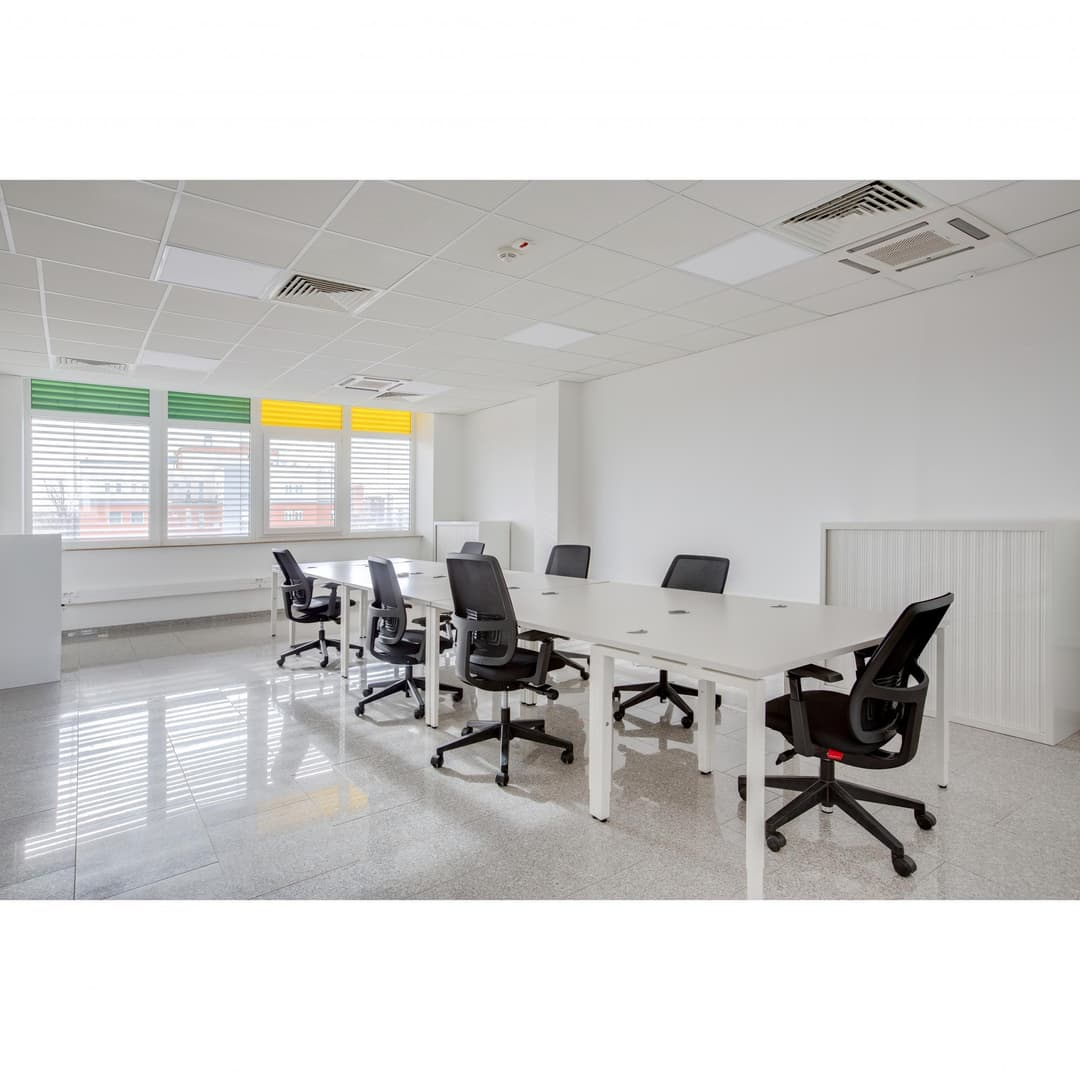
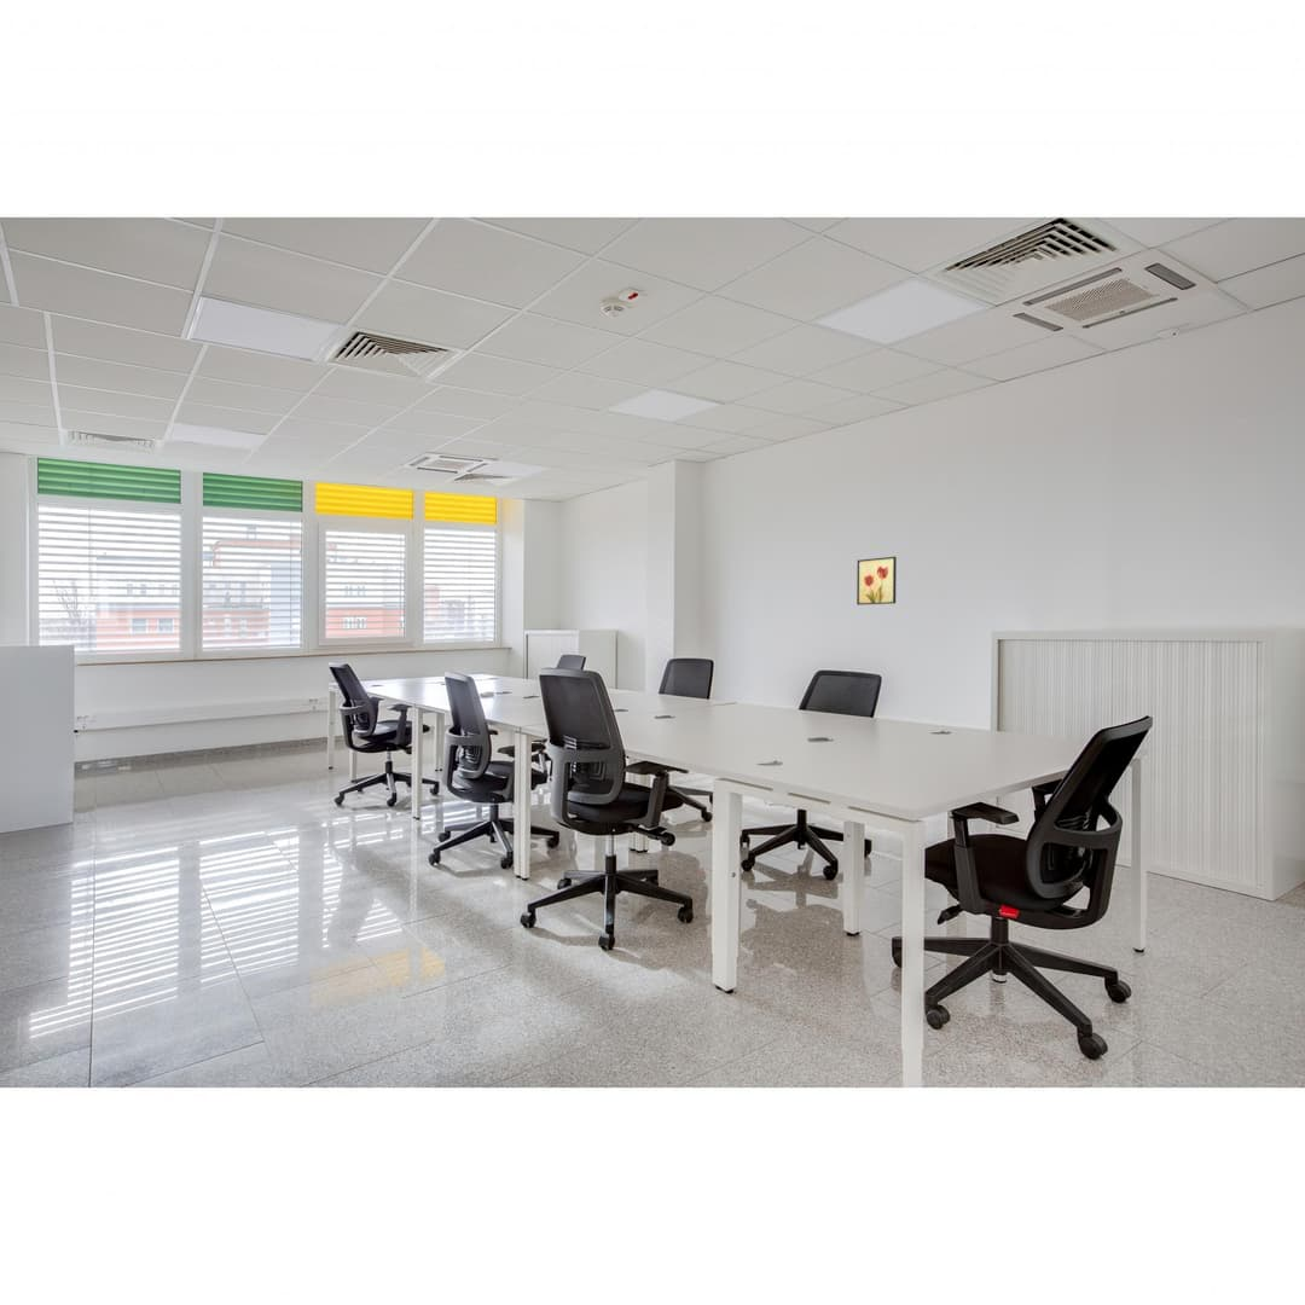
+ wall art [856,556,898,607]
